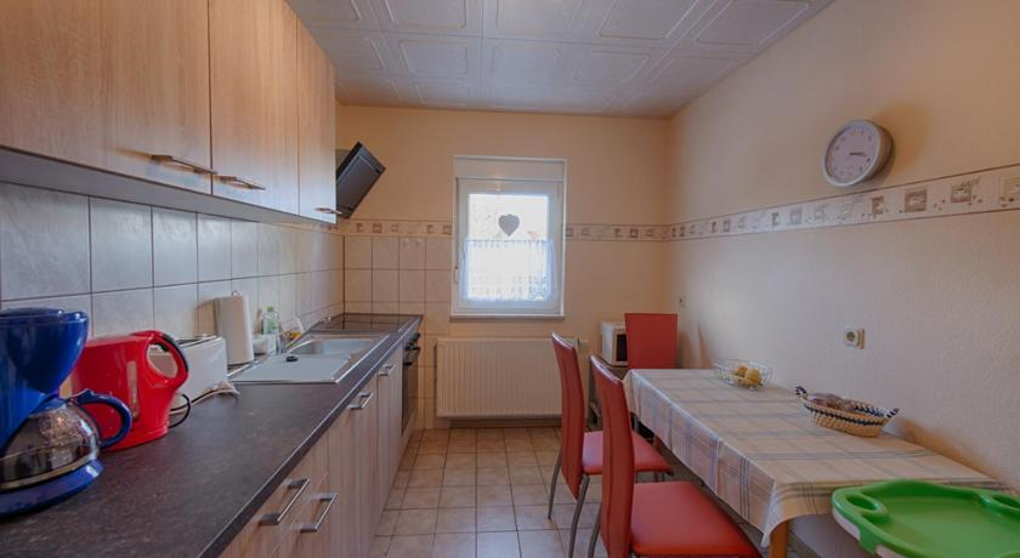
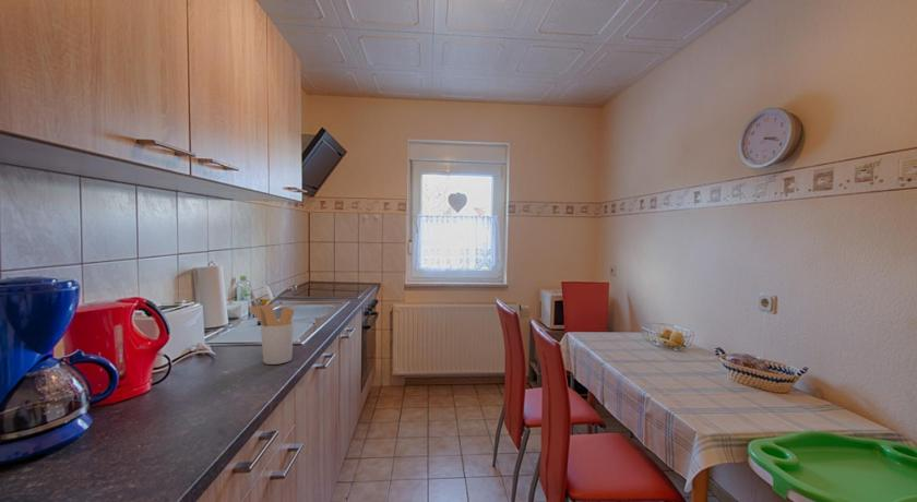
+ utensil holder [248,303,296,366]
